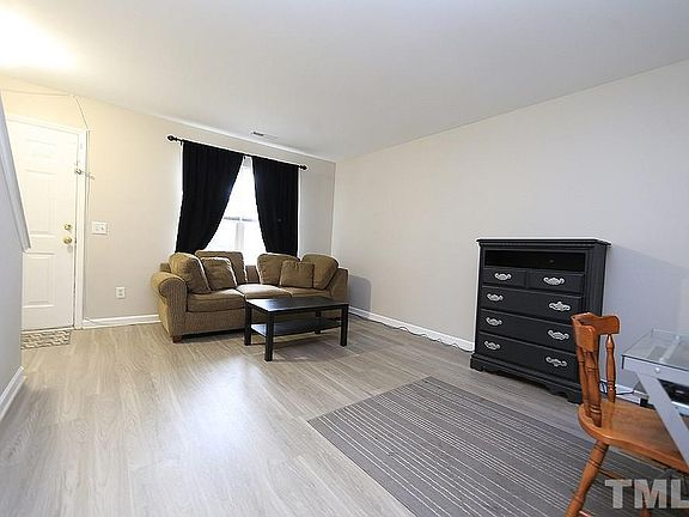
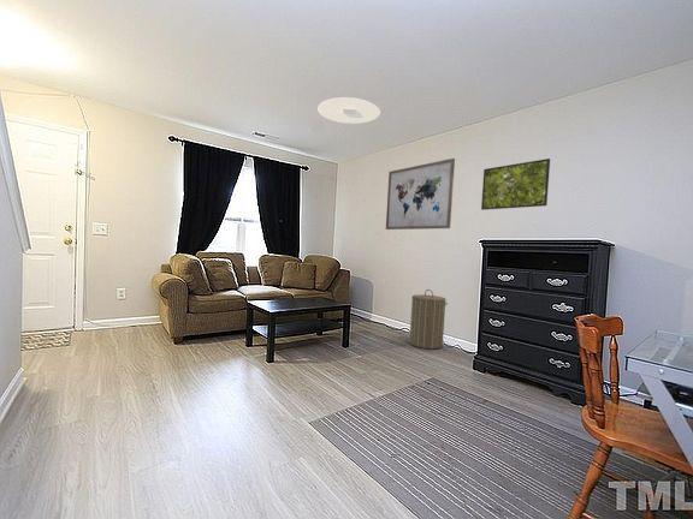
+ wall art [385,157,456,231]
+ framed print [480,157,551,211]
+ ceiling light [316,96,381,125]
+ laundry hamper [409,288,449,350]
